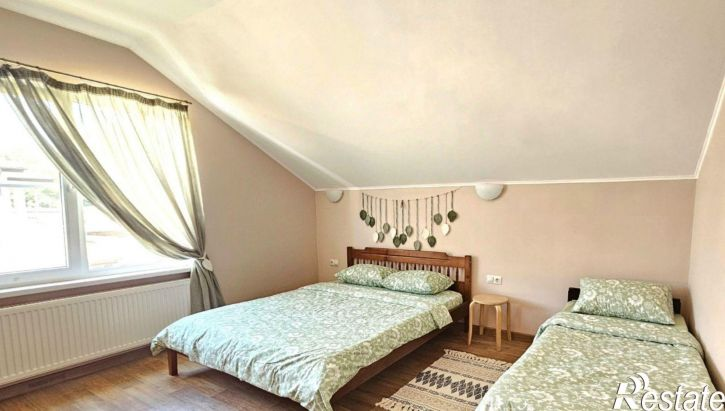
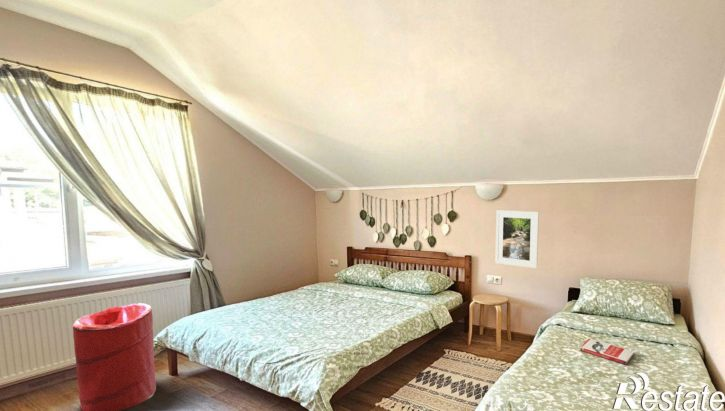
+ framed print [494,209,540,269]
+ laundry hamper [72,302,157,411]
+ book [579,337,635,366]
